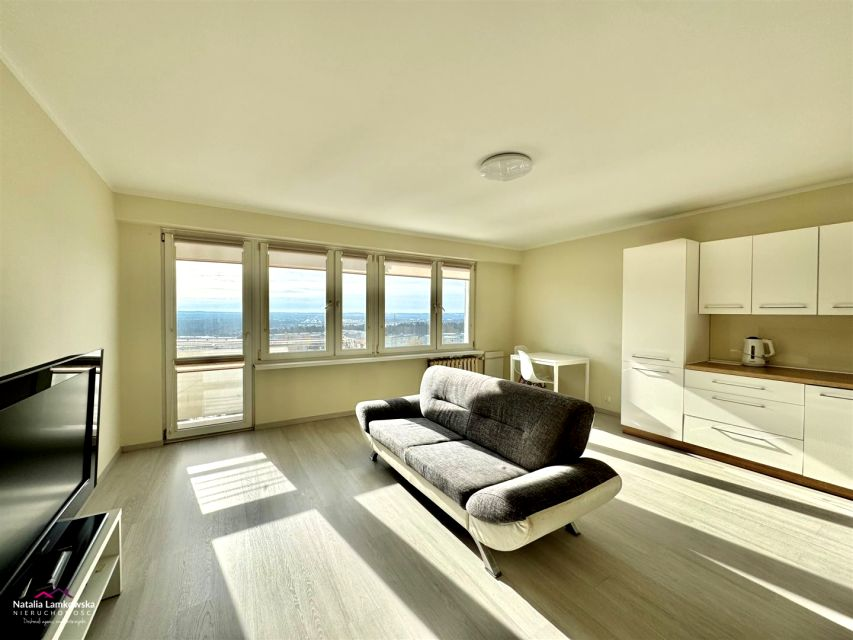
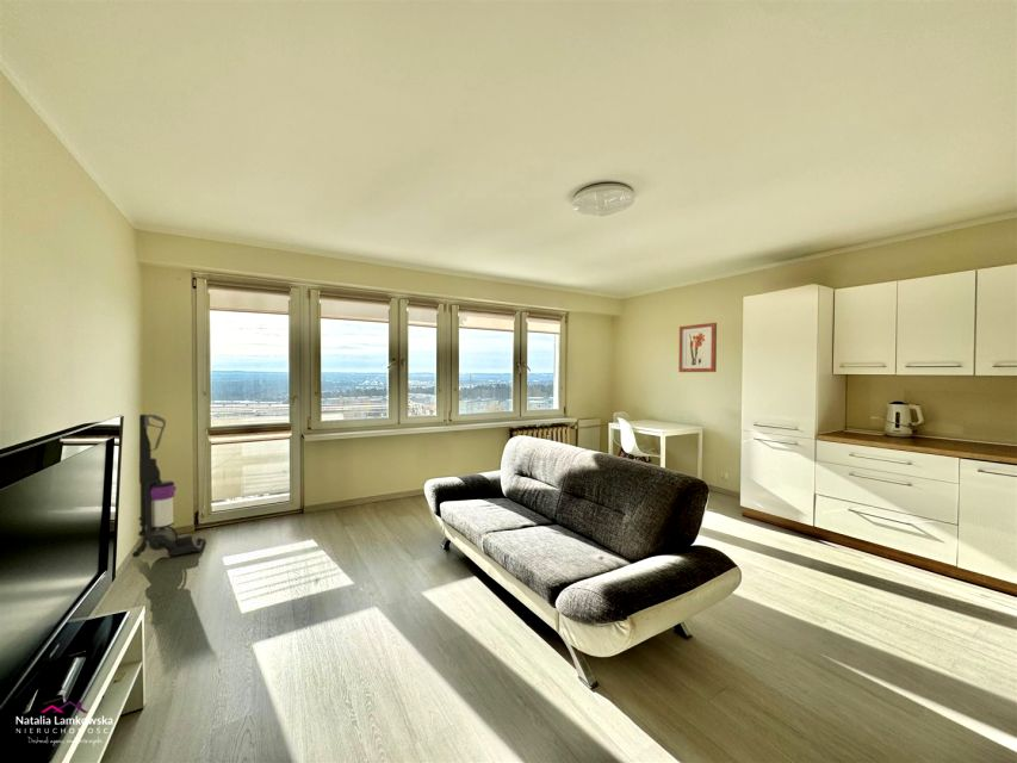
+ wall art [677,322,718,373]
+ vacuum cleaner [131,412,206,558]
